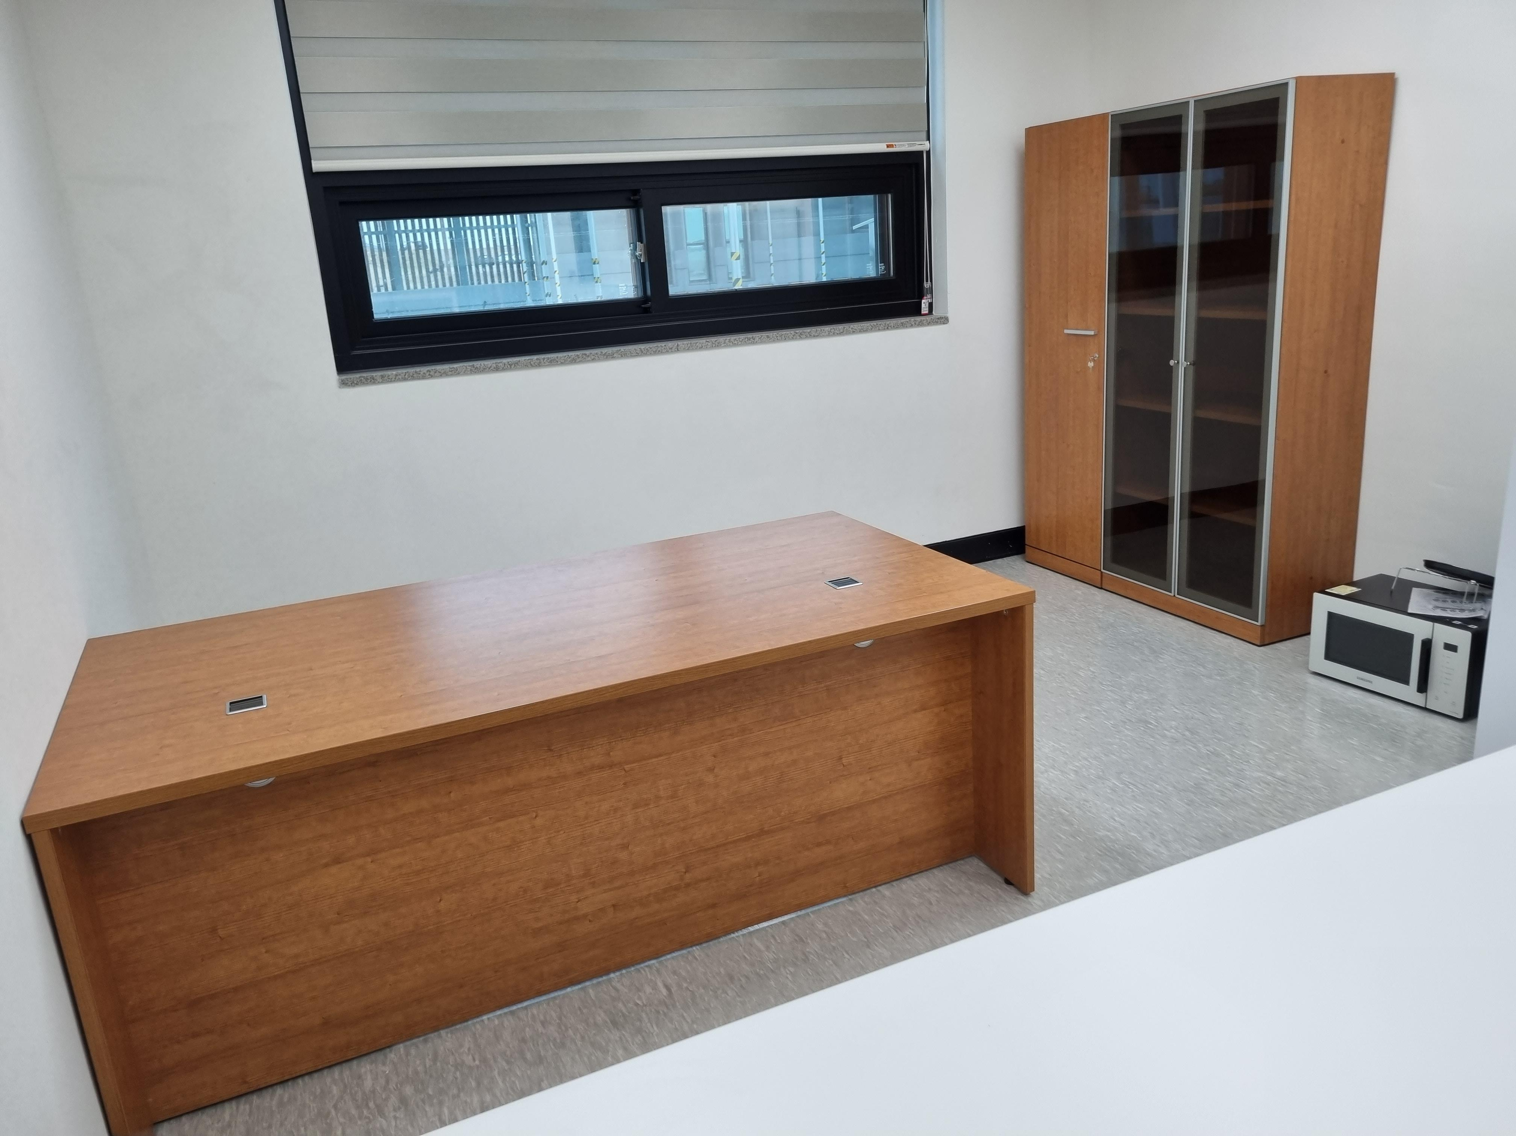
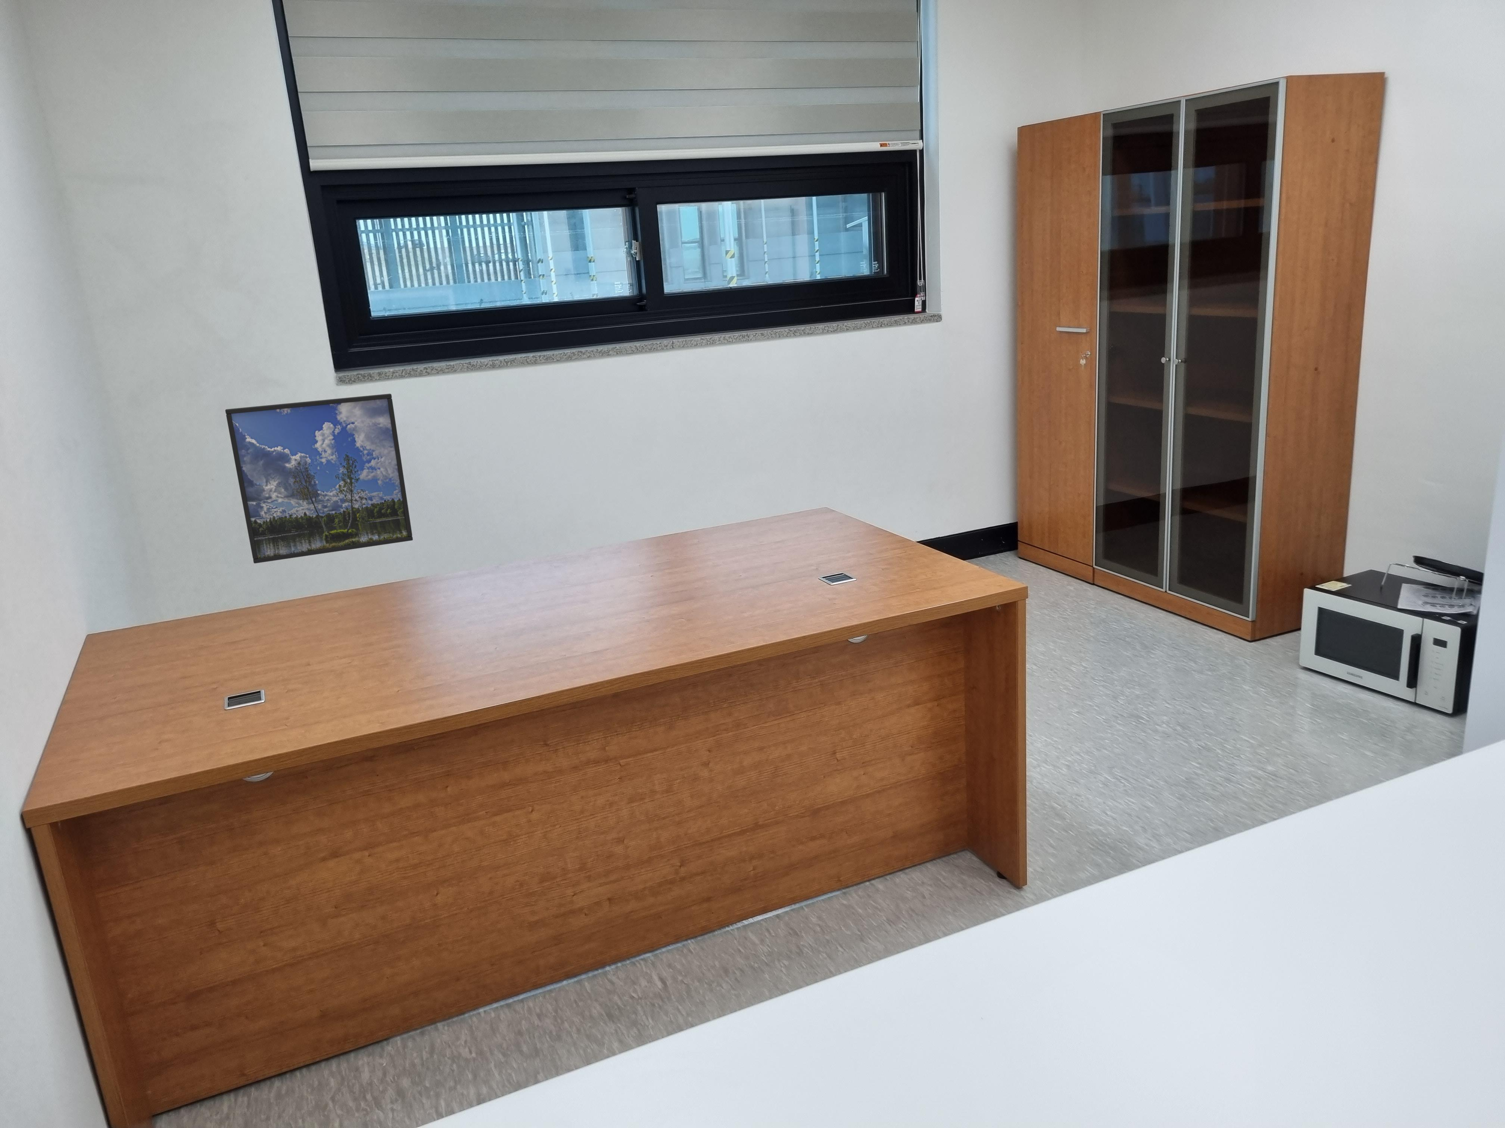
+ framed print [225,393,414,564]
